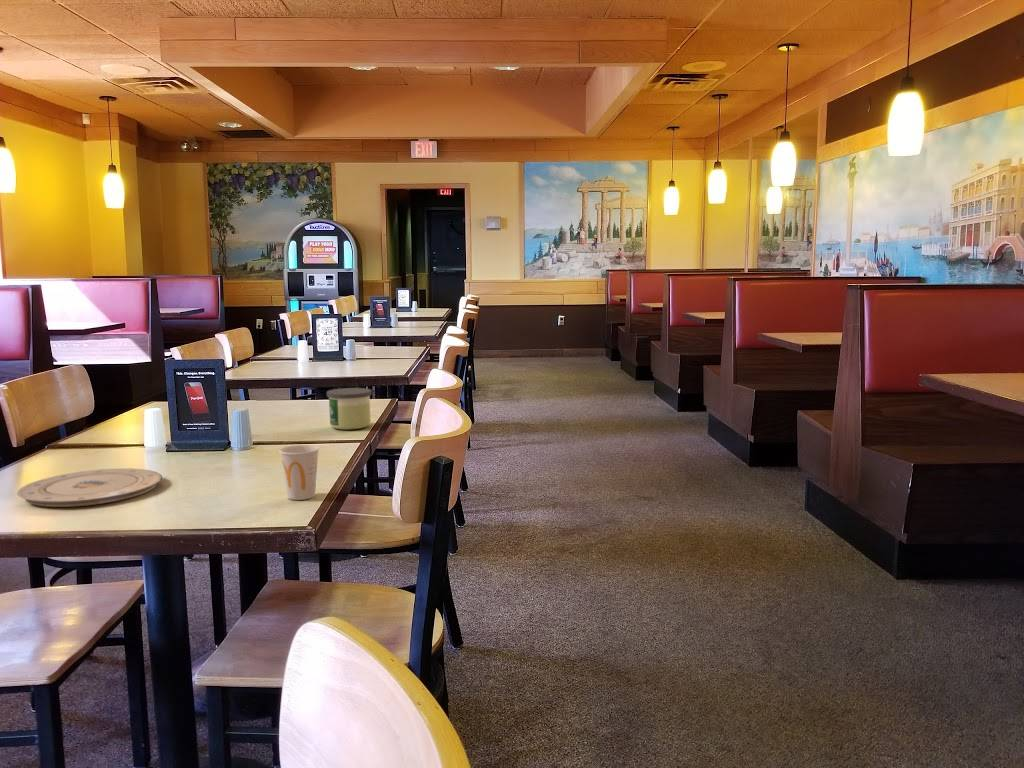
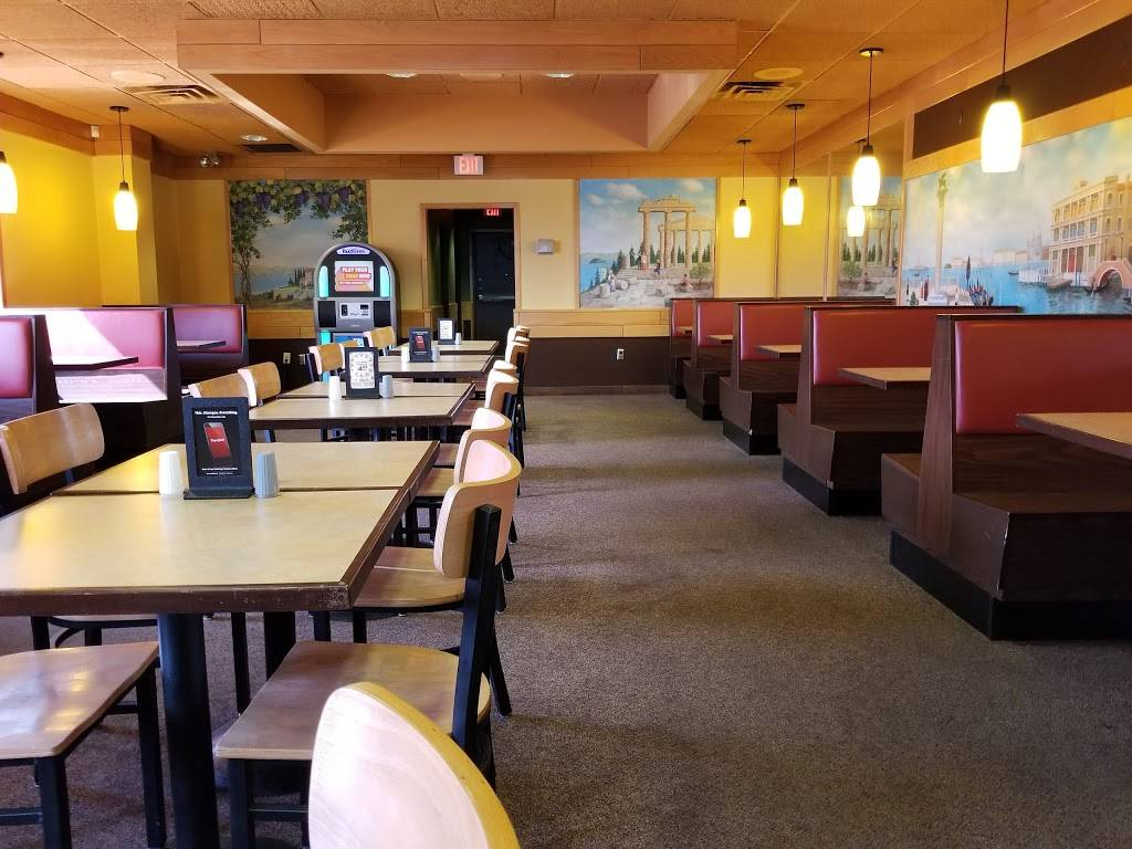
- candle [326,387,373,430]
- plate [16,468,163,508]
- cup [278,444,320,501]
